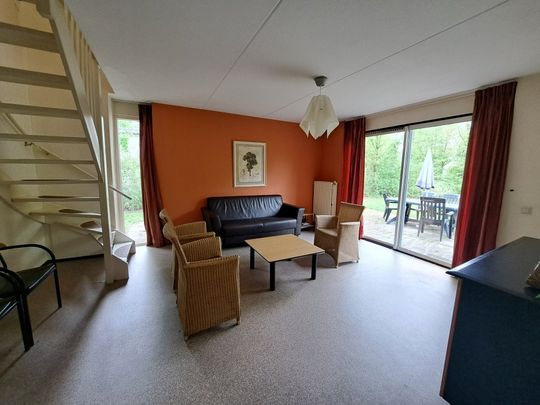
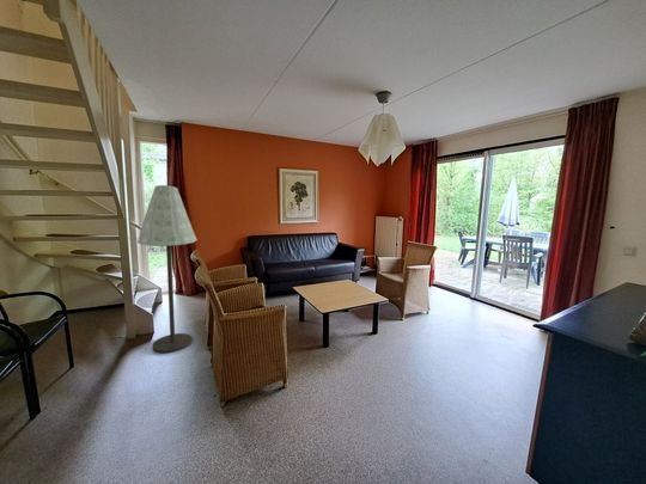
+ floor lamp [136,184,199,354]
